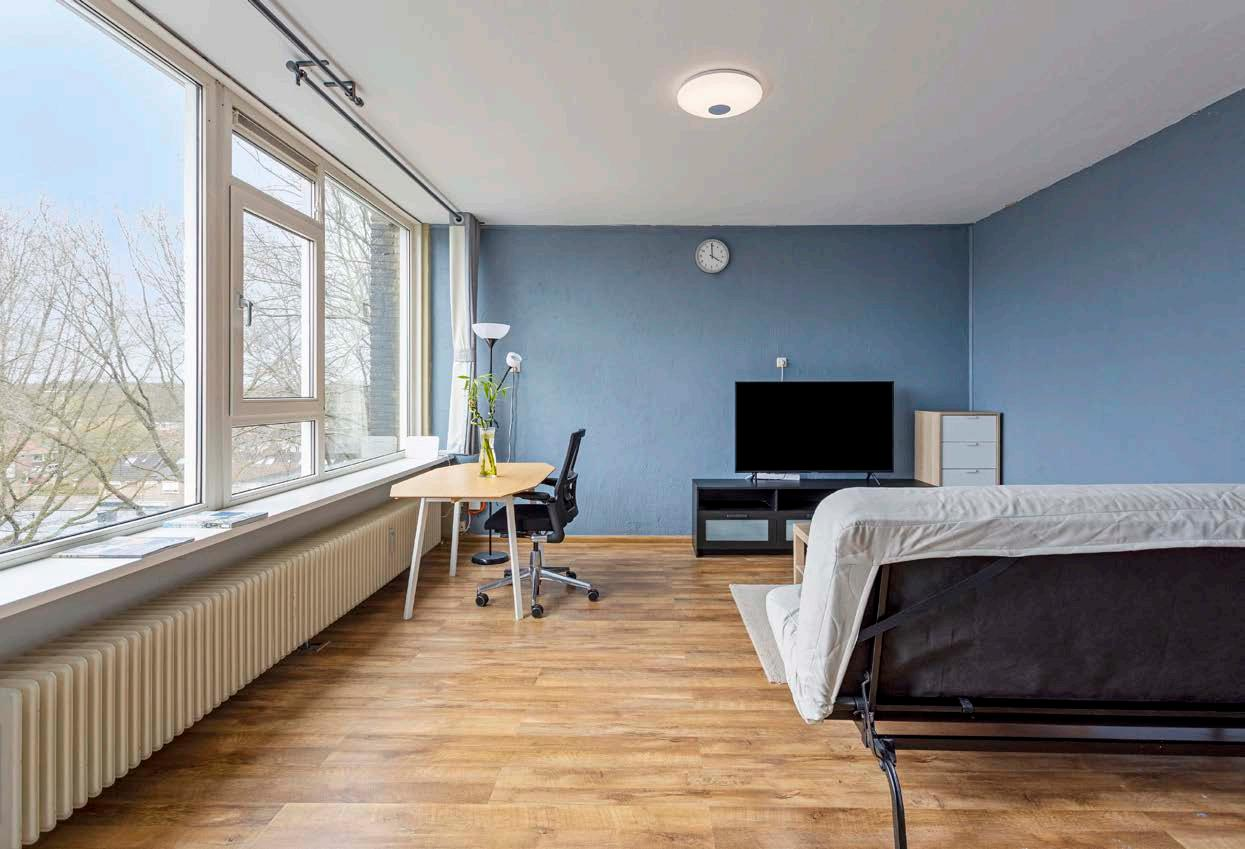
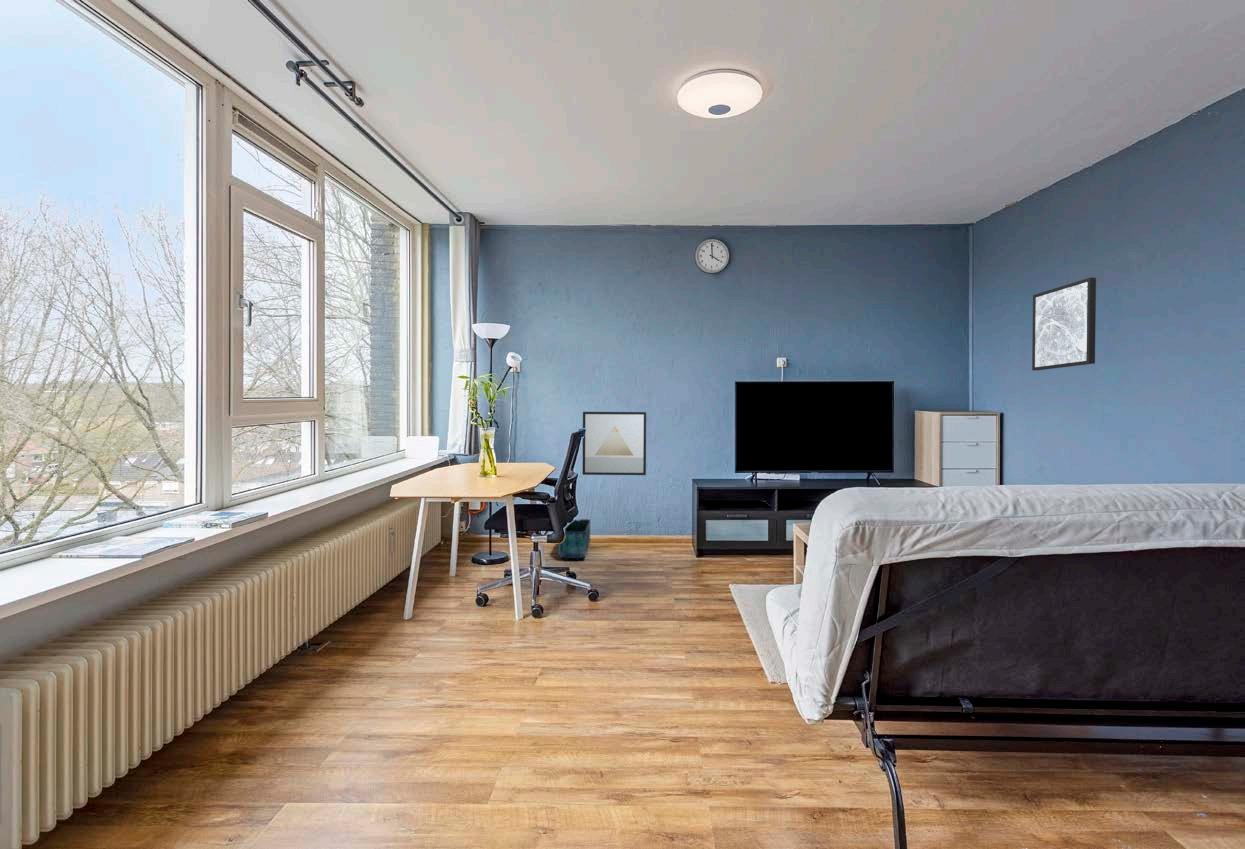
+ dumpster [557,518,592,561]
+ wall art [582,411,647,476]
+ wall art [1031,277,1097,371]
